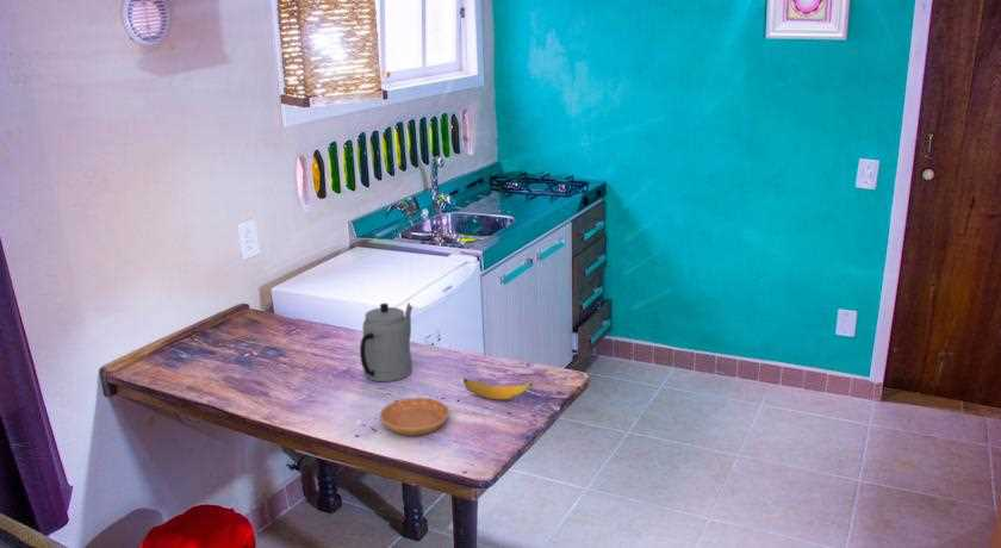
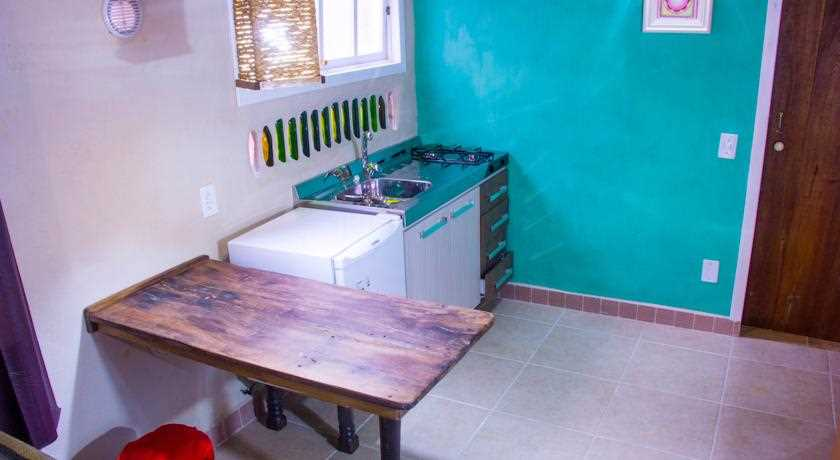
- banana [462,378,534,400]
- teapot [359,303,414,382]
- saucer [379,397,450,437]
